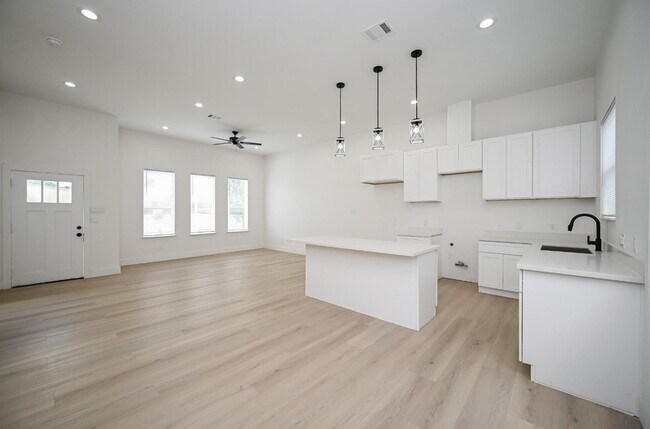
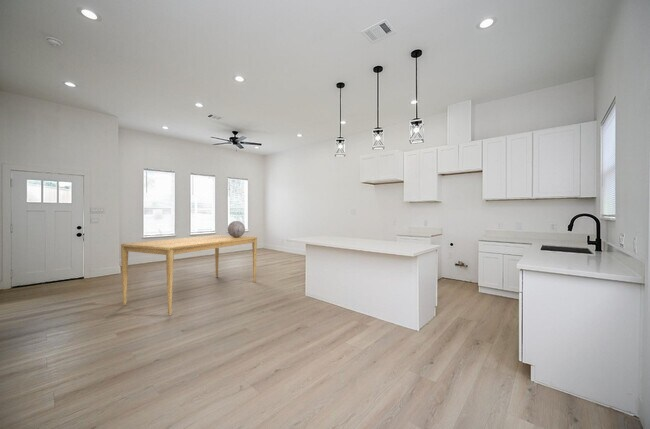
+ decorative globe [227,220,246,238]
+ dining table [120,234,258,316]
